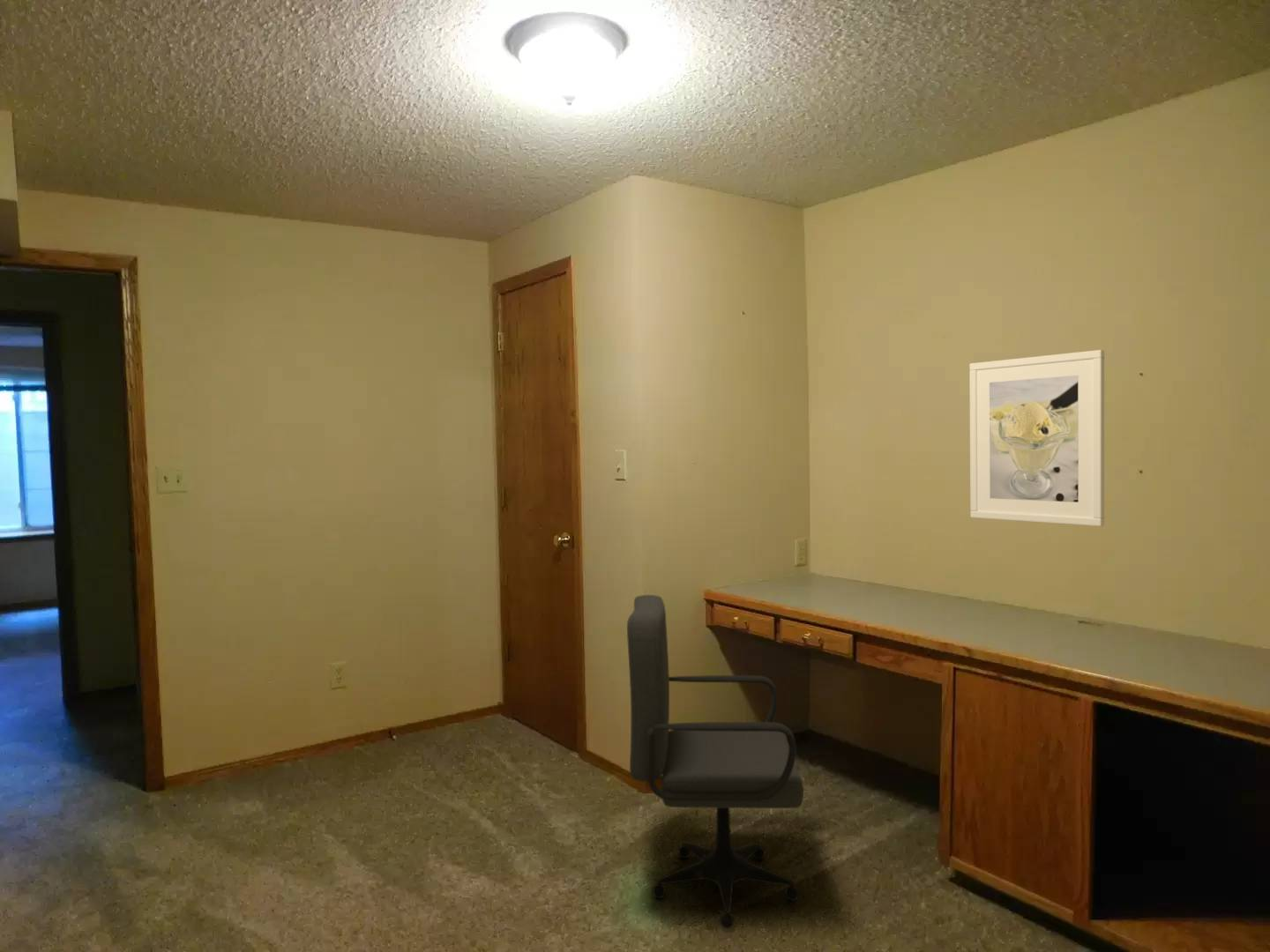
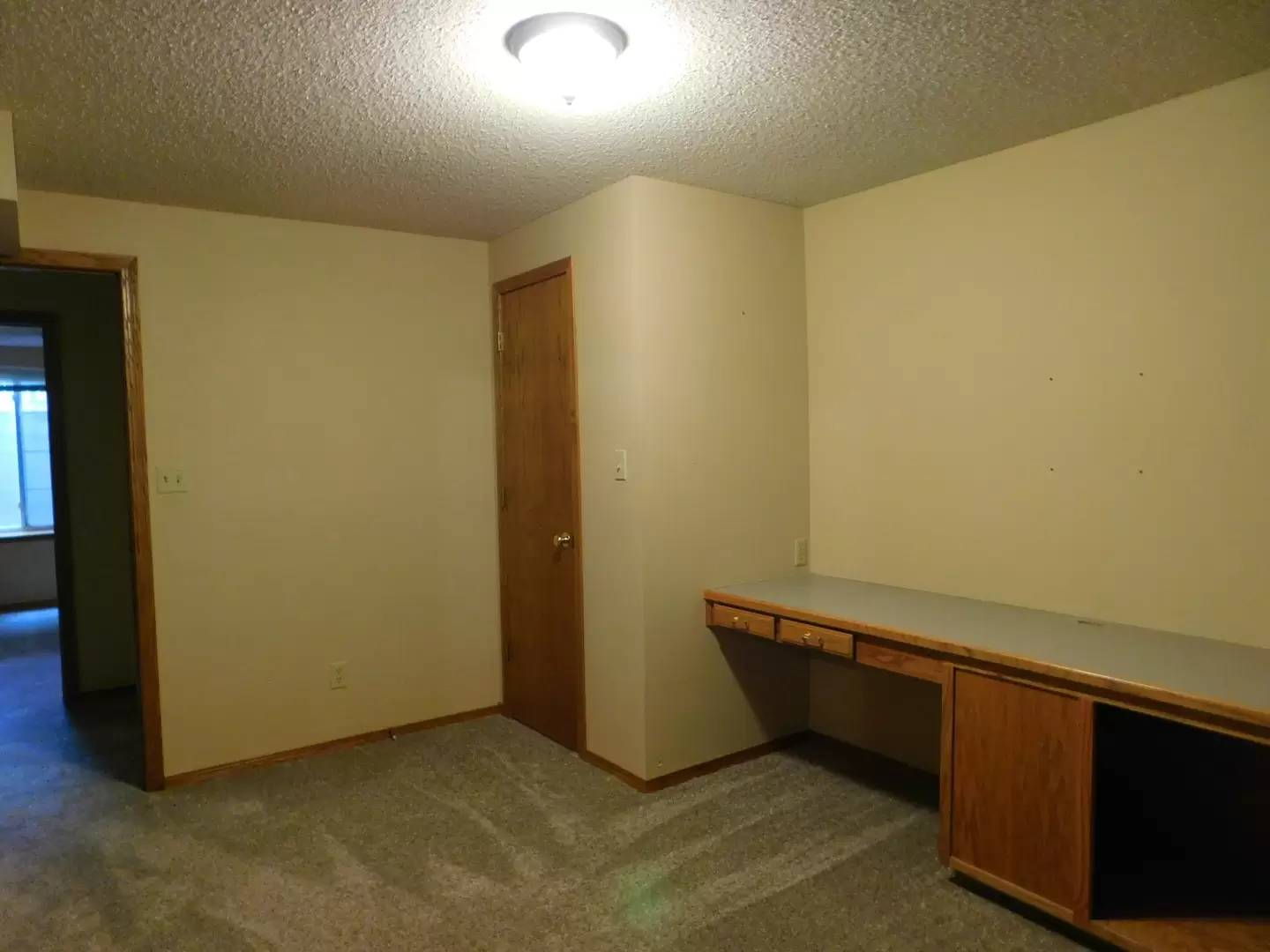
- office chair [626,594,804,929]
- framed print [968,349,1105,527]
